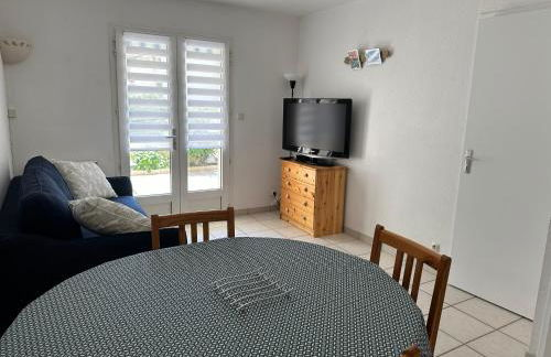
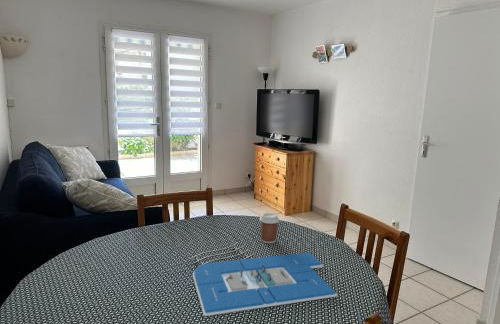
+ coffee cup [258,212,280,244]
+ board game [192,252,338,317]
